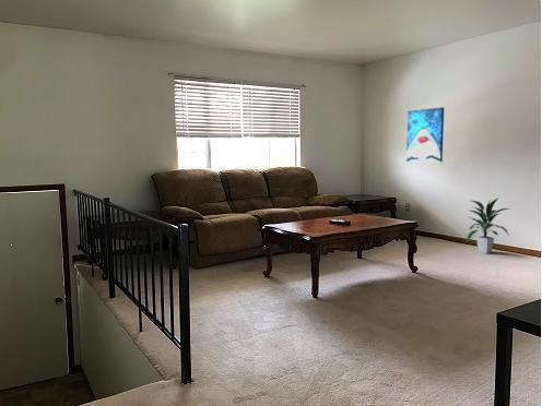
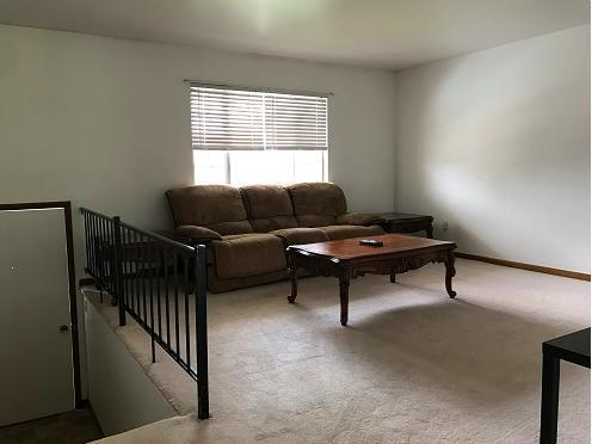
- indoor plant [466,195,511,254]
- wall art [405,106,445,163]
